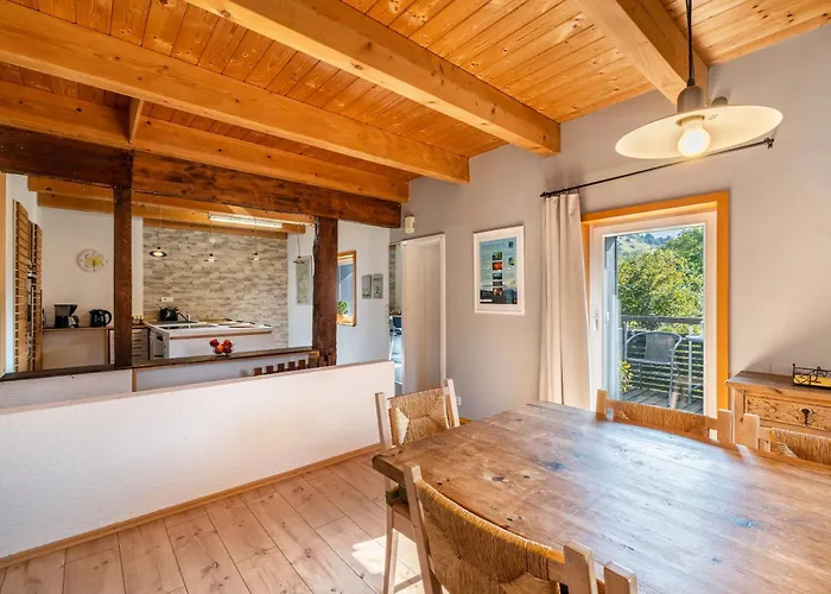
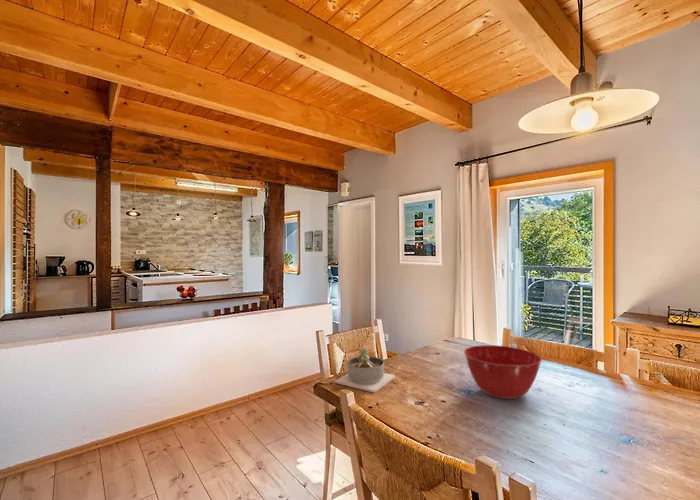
+ mixing bowl [463,344,543,400]
+ succulent planter [334,347,396,394]
